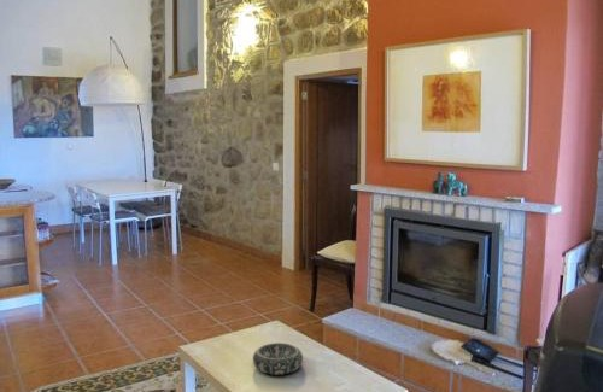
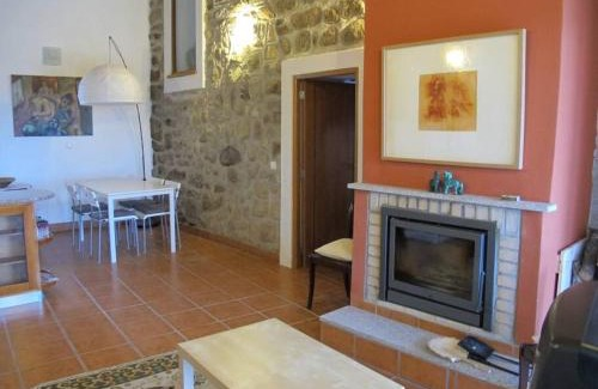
- decorative bowl [252,341,304,375]
